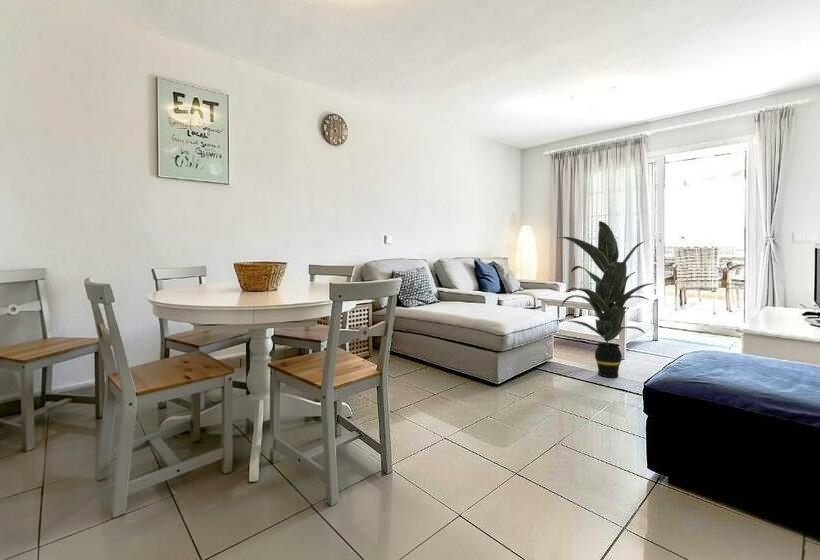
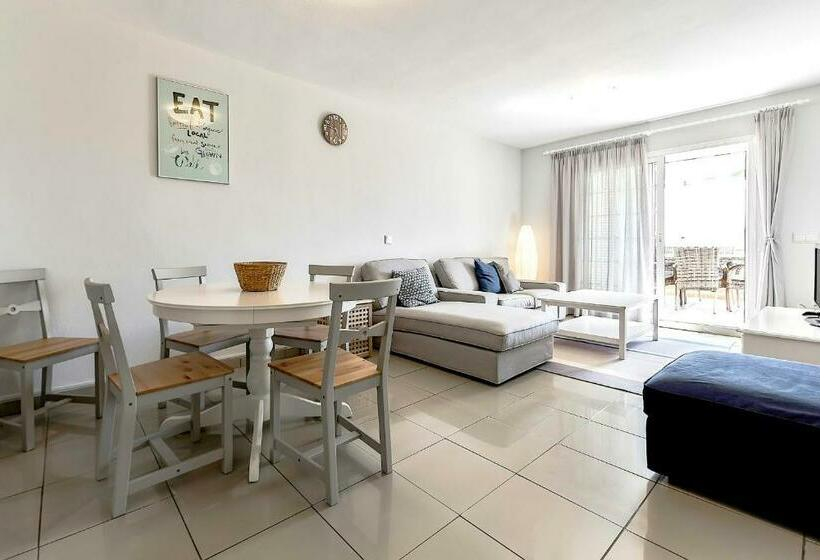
- indoor plant [558,220,656,378]
